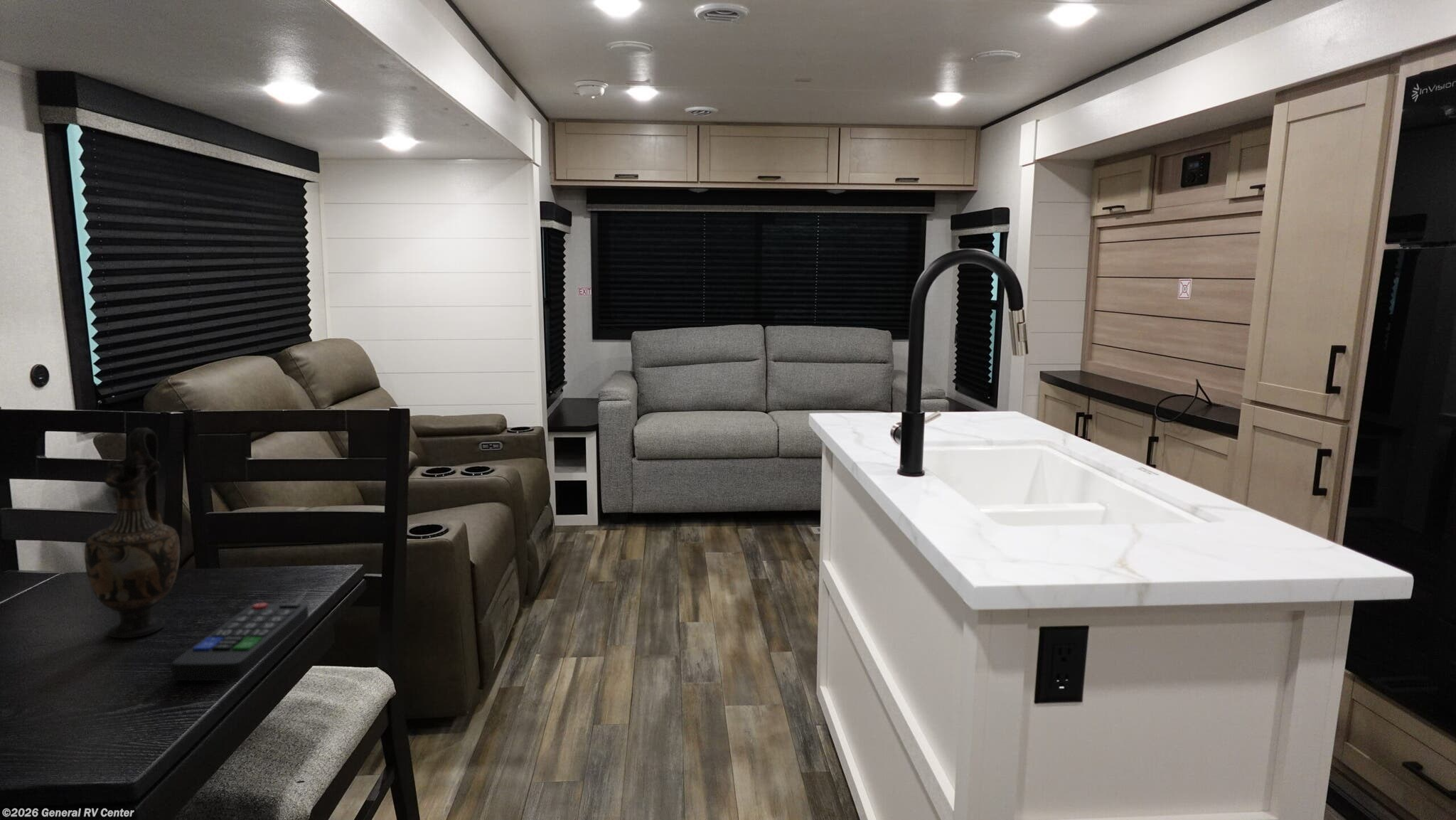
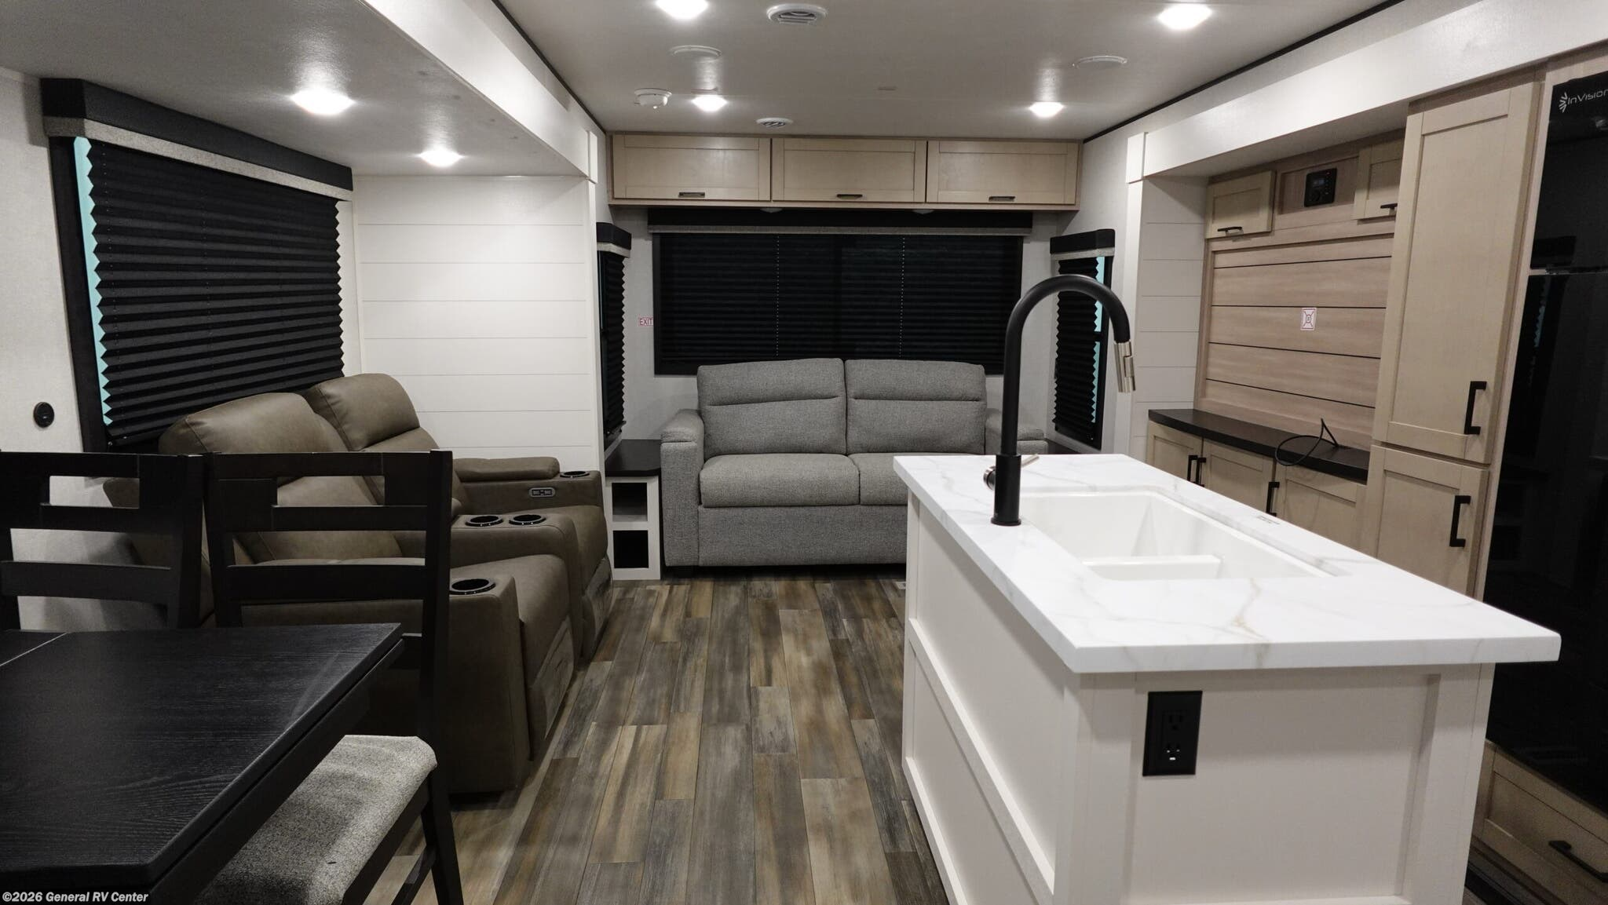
- remote control [170,602,309,681]
- vase [84,427,181,639]
